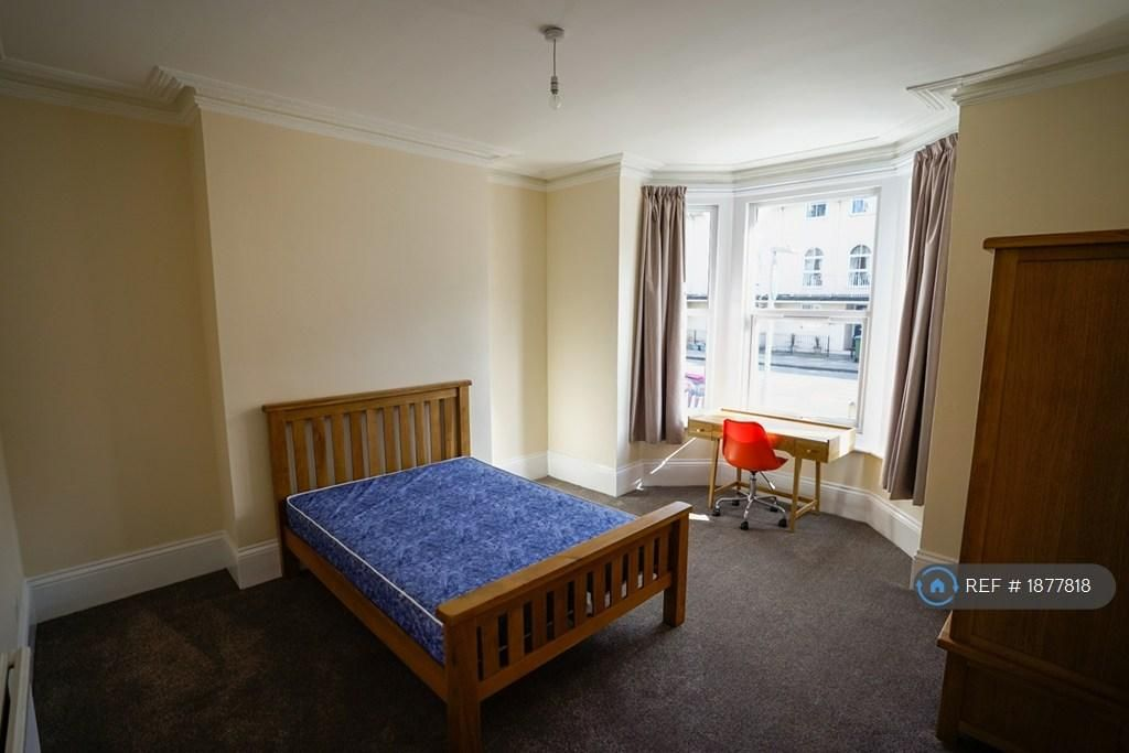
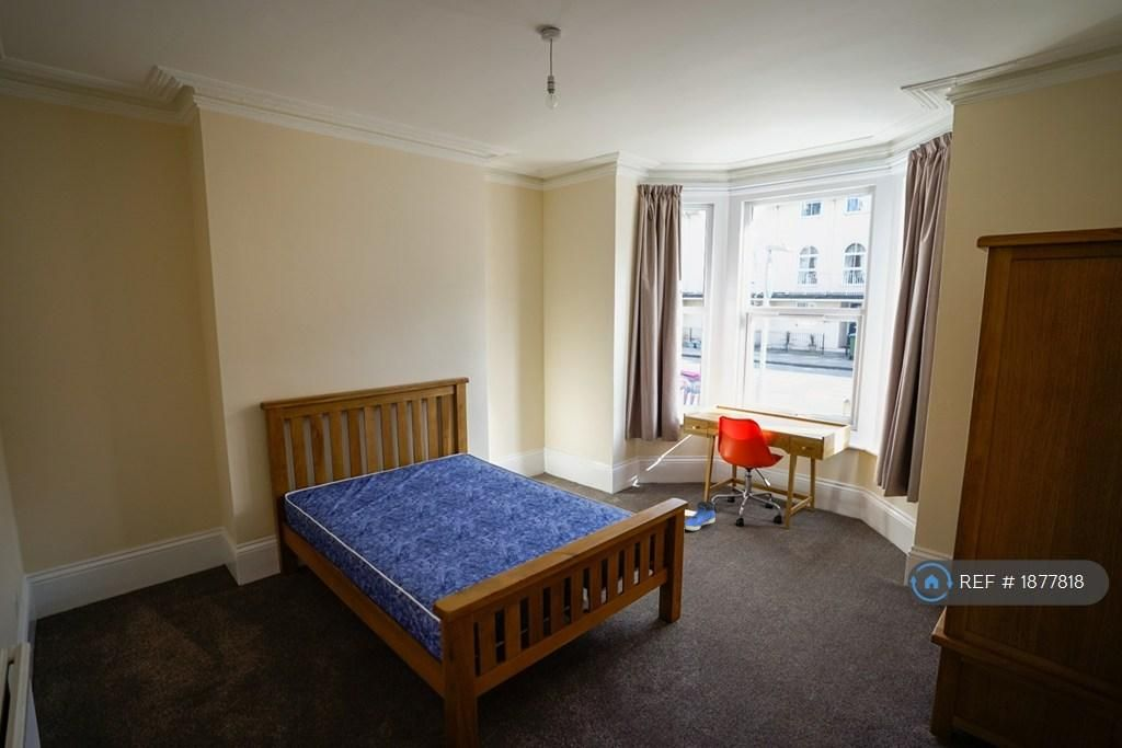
+ sneaker [685,499,717,531]
